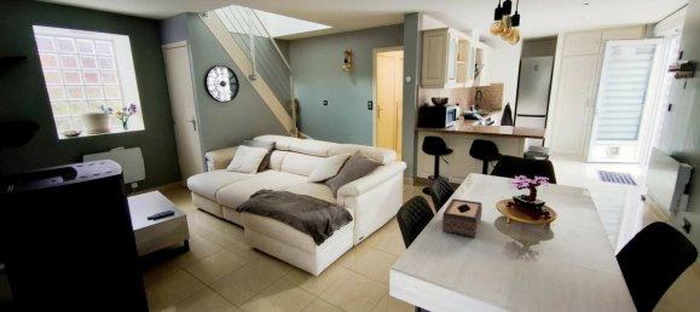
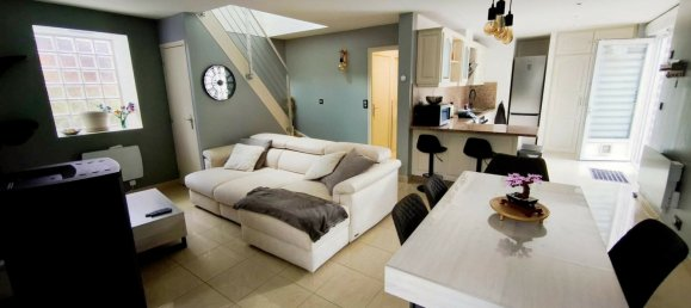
- tissue box [441,198,484,238]
